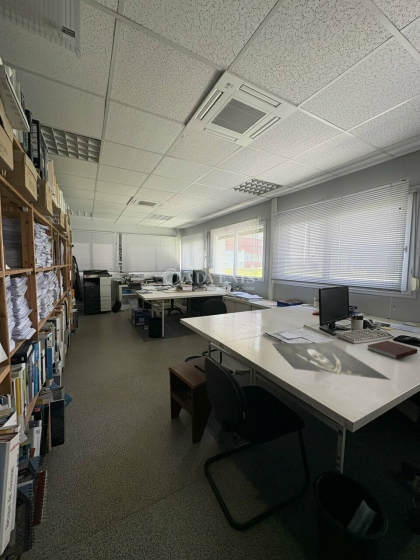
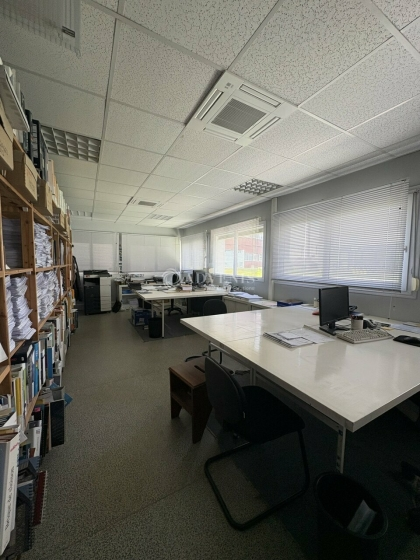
- pirate flag [271,342,392,381]
- notebook [366,340,418,360]
